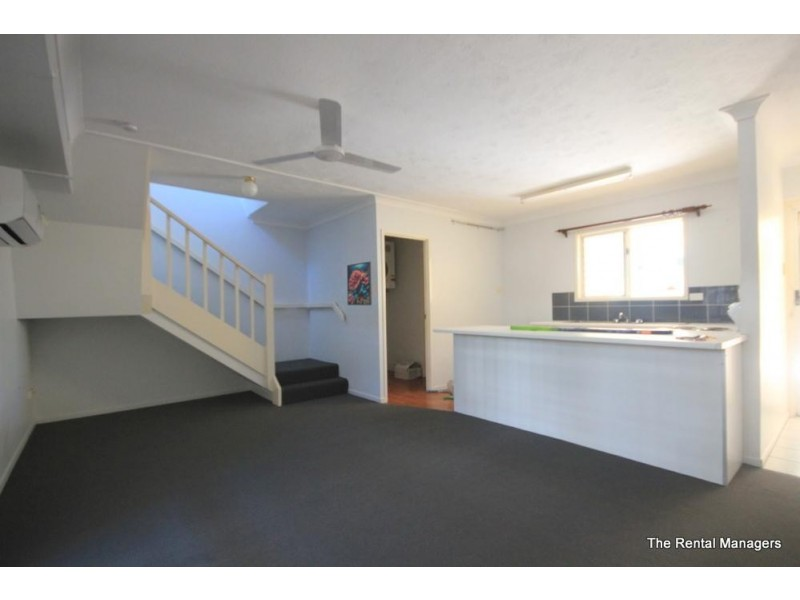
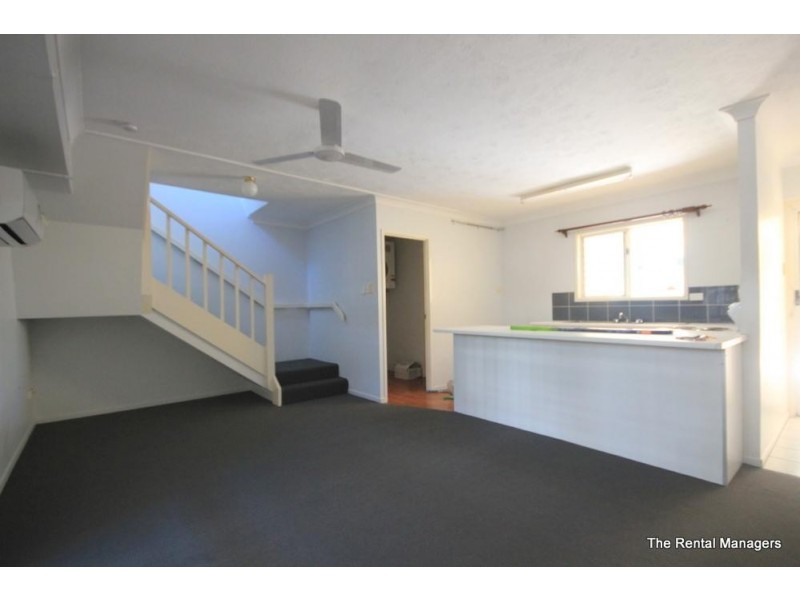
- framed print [346,261,373,306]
